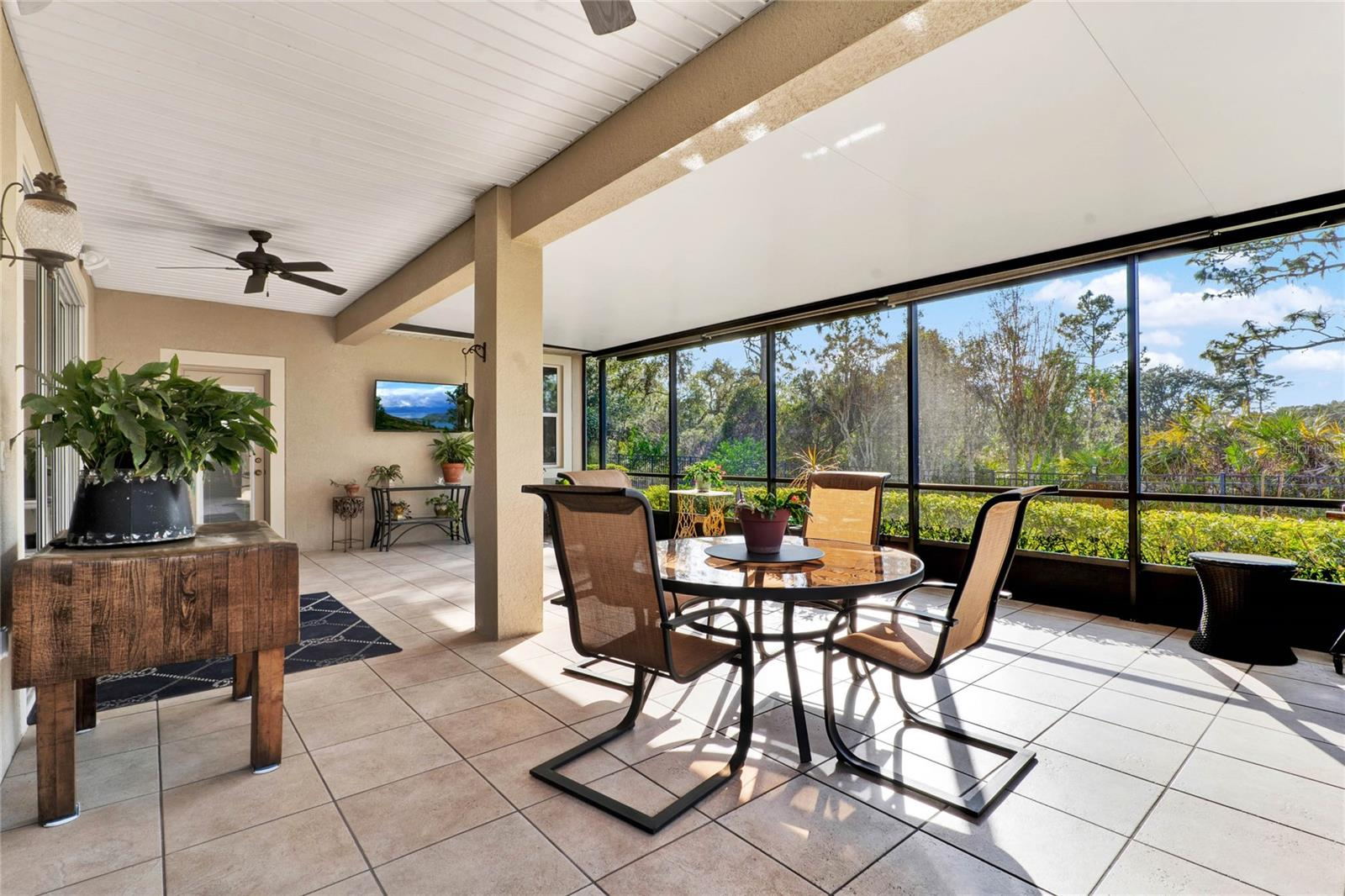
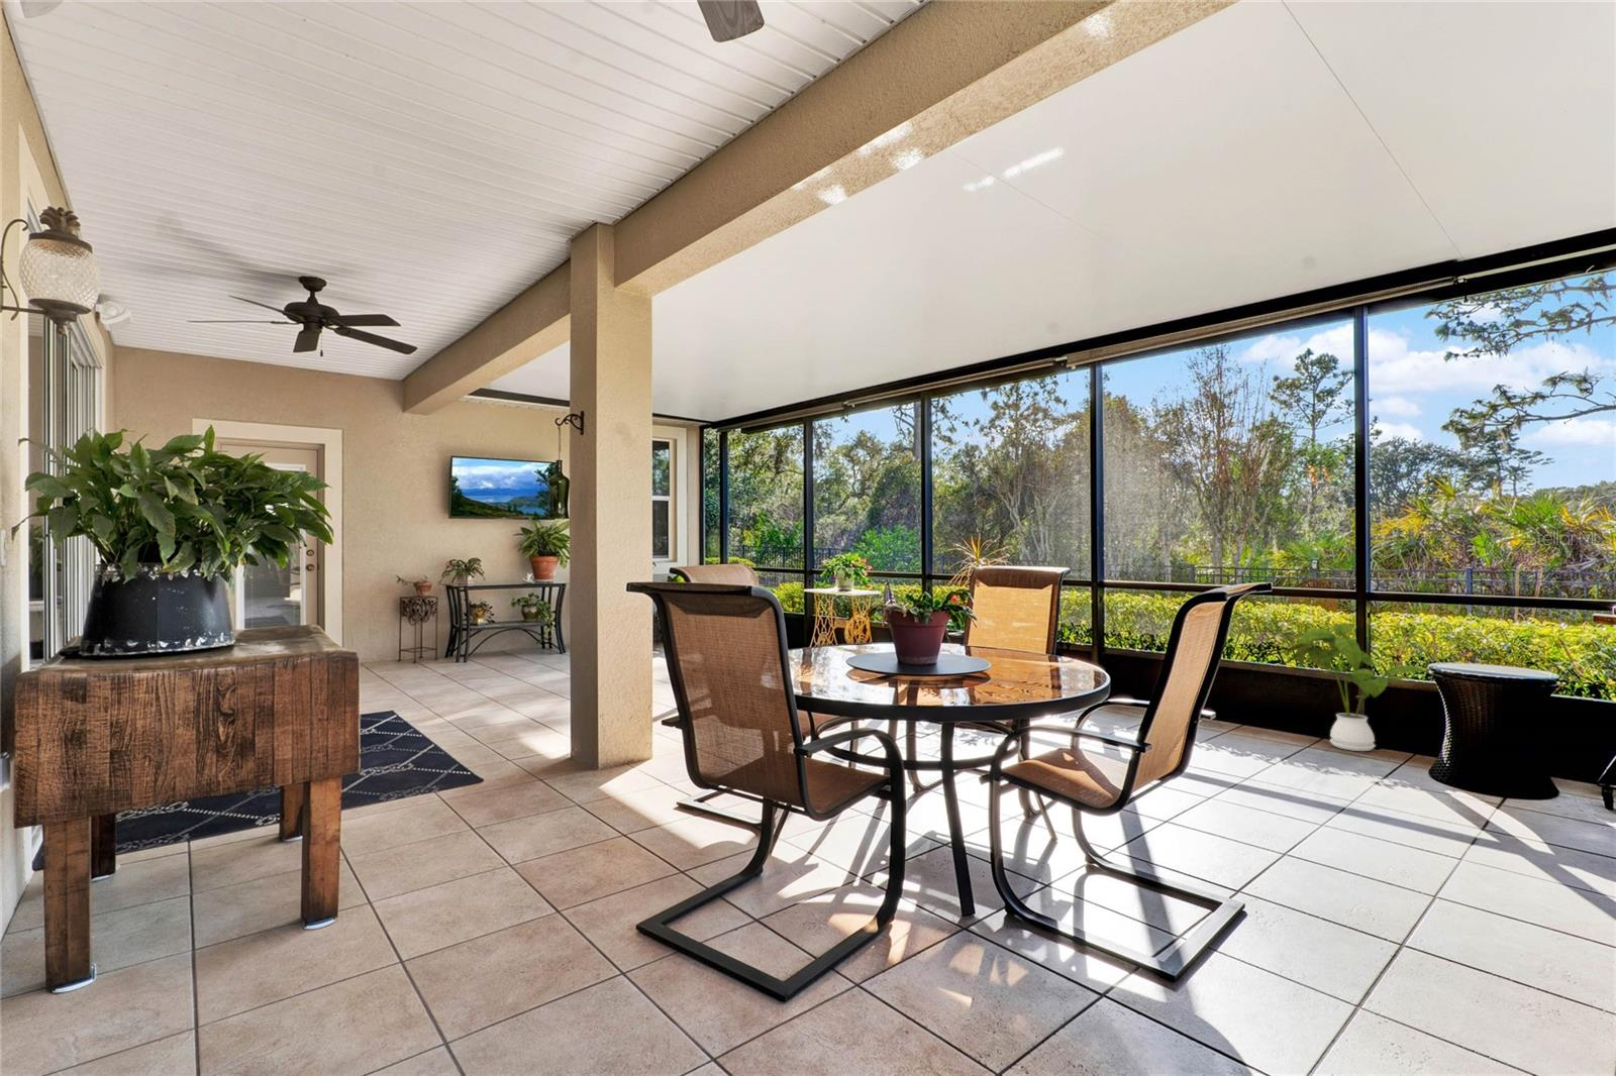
+ house plant [1284,623,1429,752]
